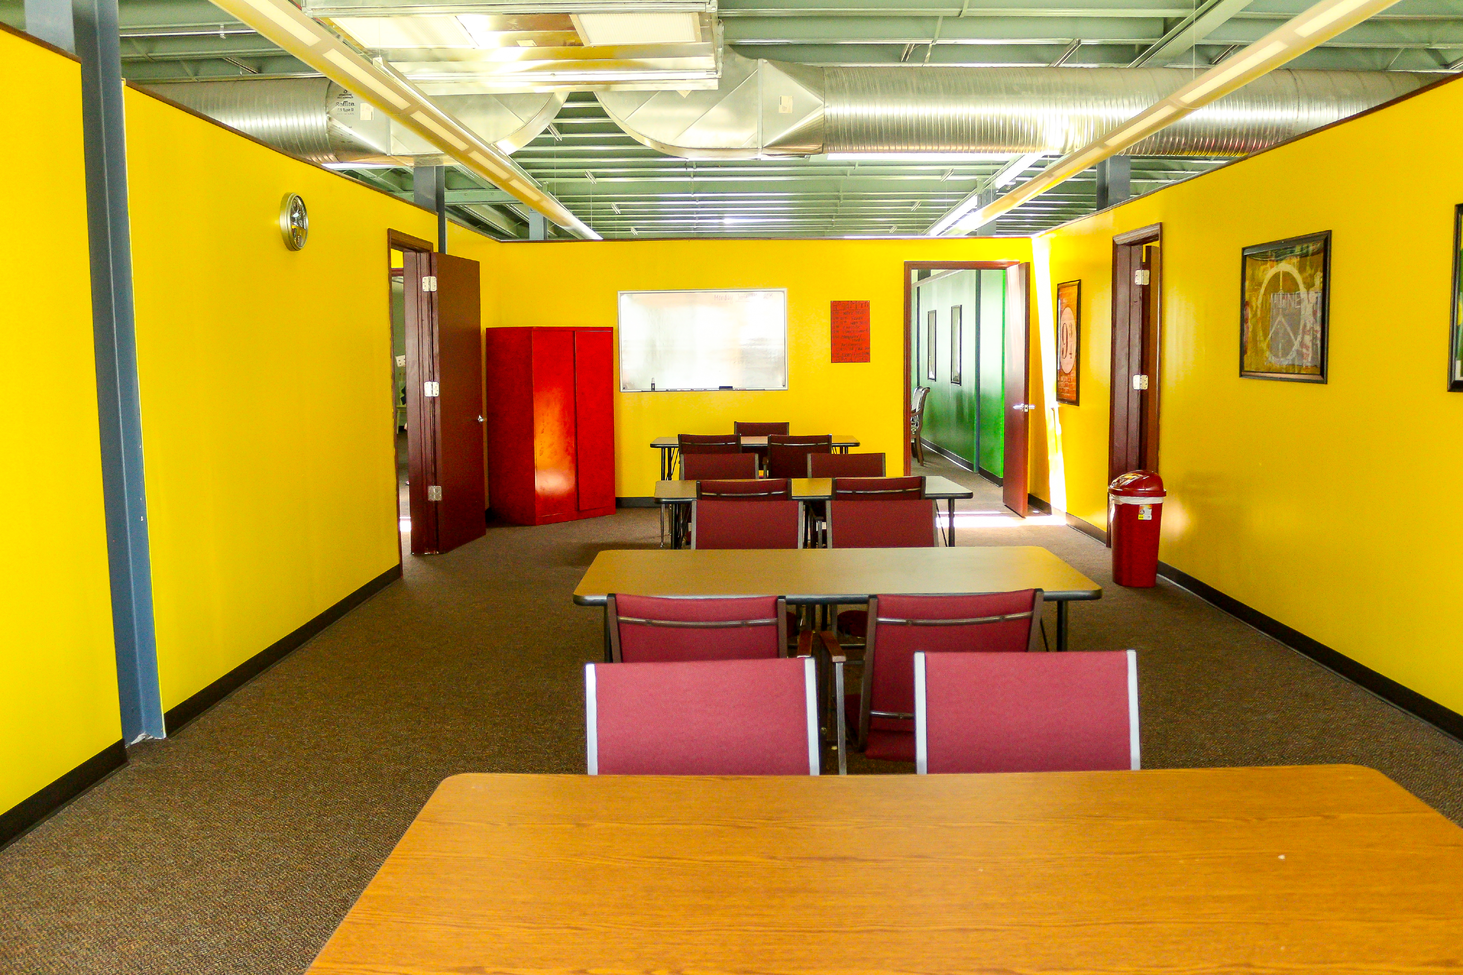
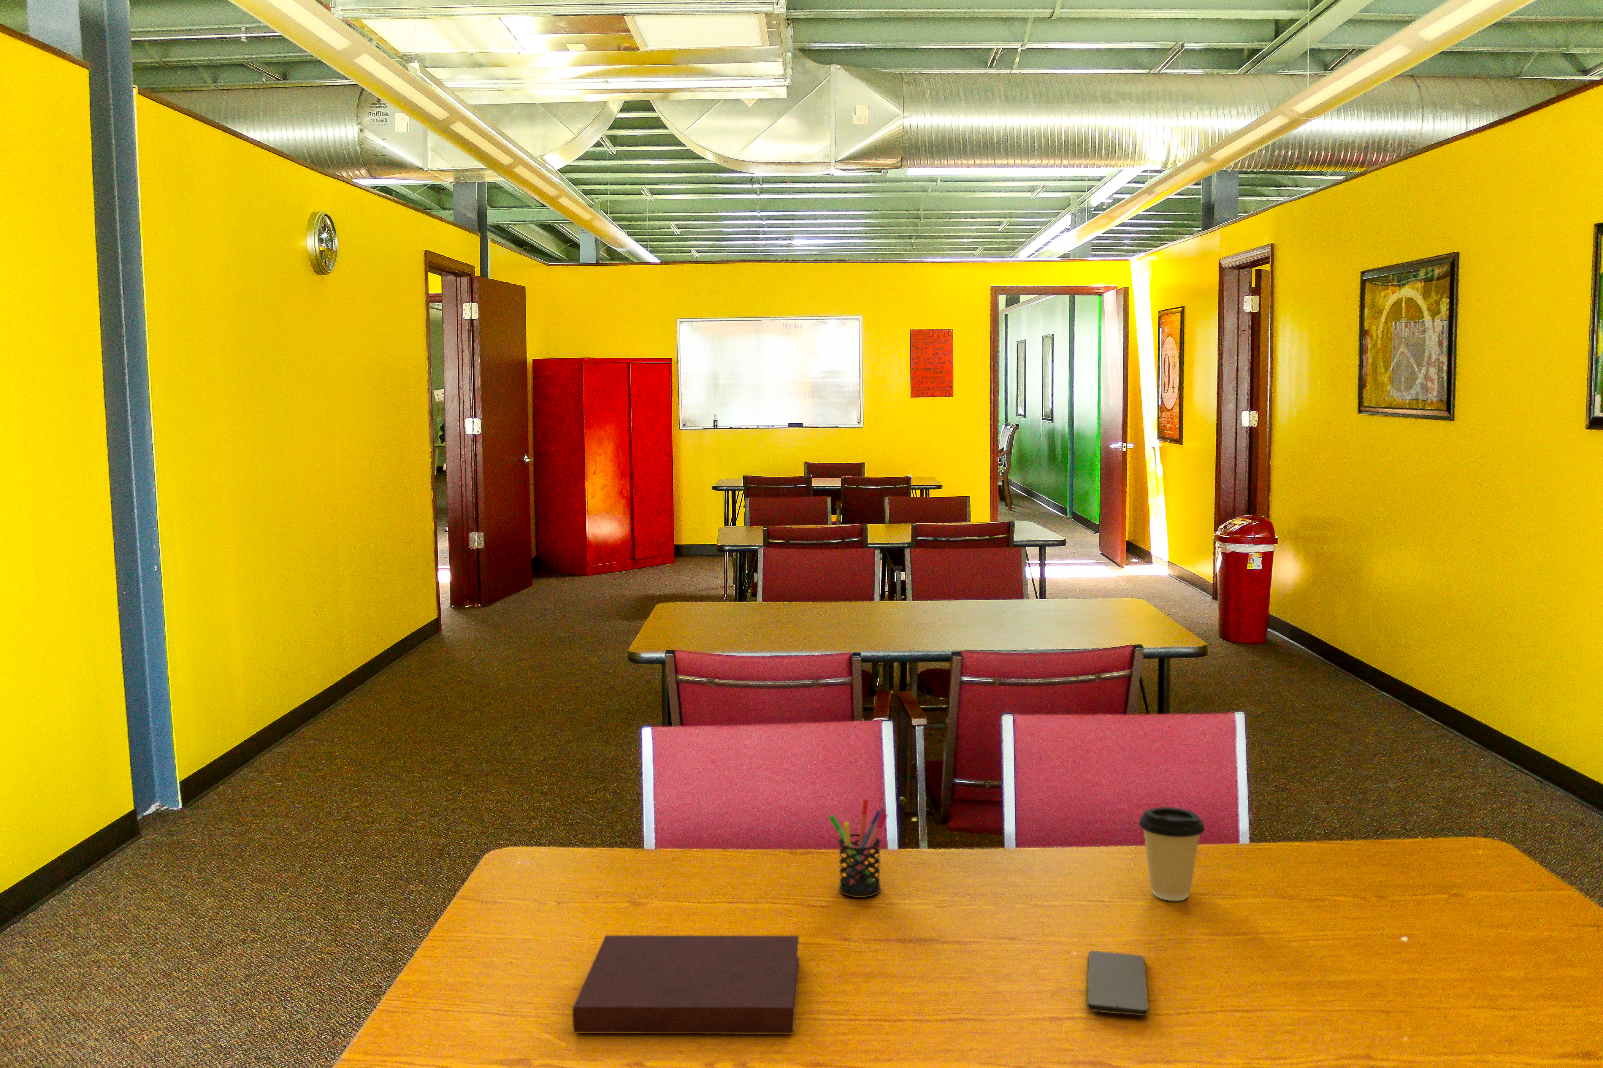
+ notebook [571,935,799,1035]
+ coffee cup [1138,807,1206,901]
+ pen holder [828,799,889,898]
+ smartphone [1087,950,1149,1016]
